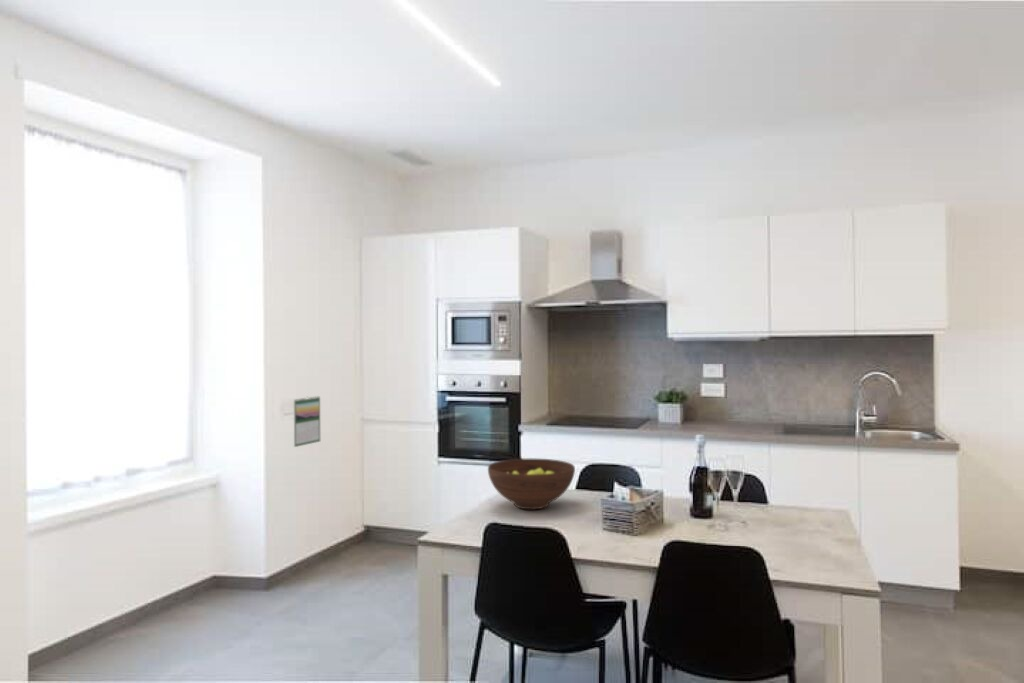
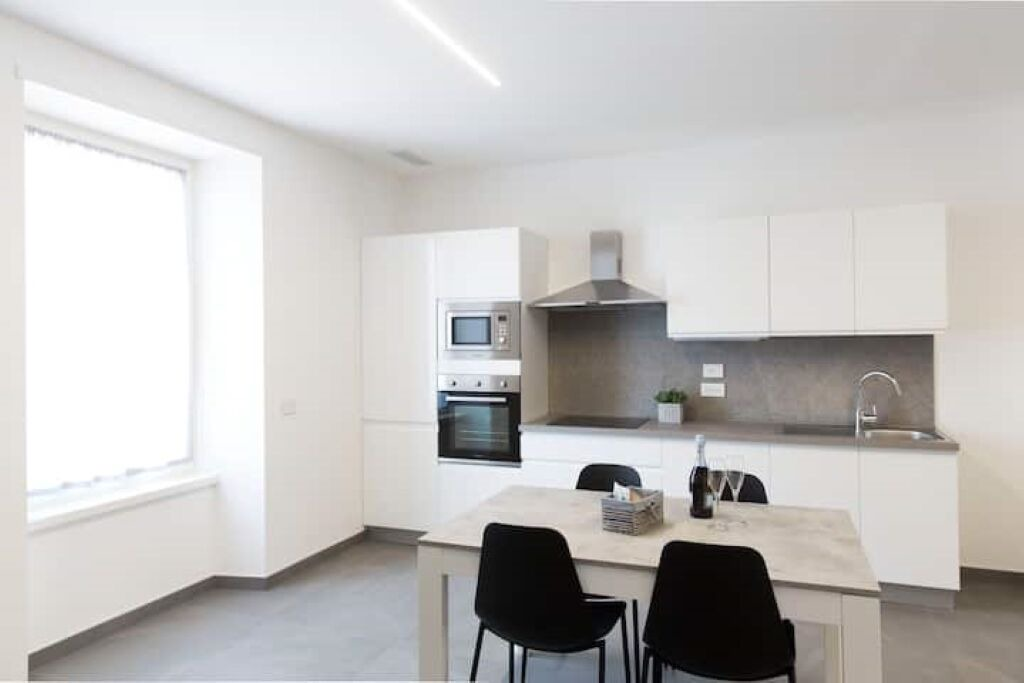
- calendar [293,395,321,448]
- fruit bowl [487,458,576,511]
